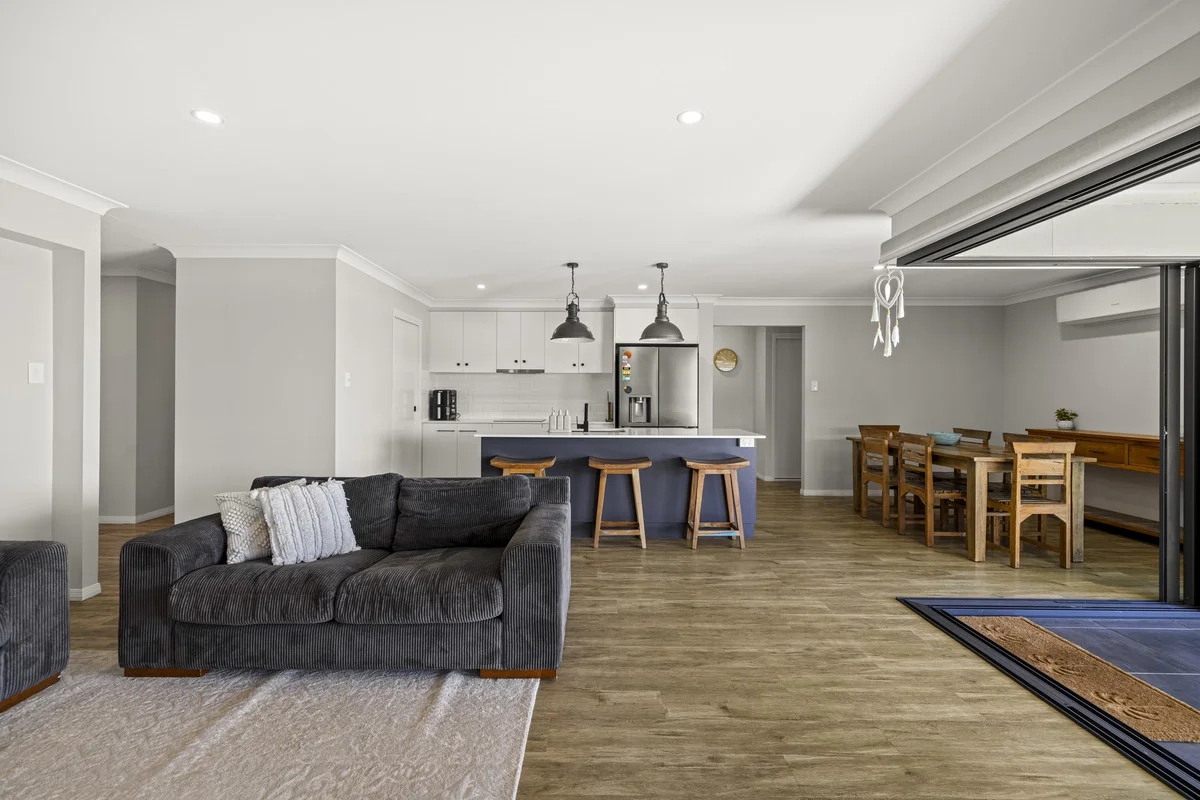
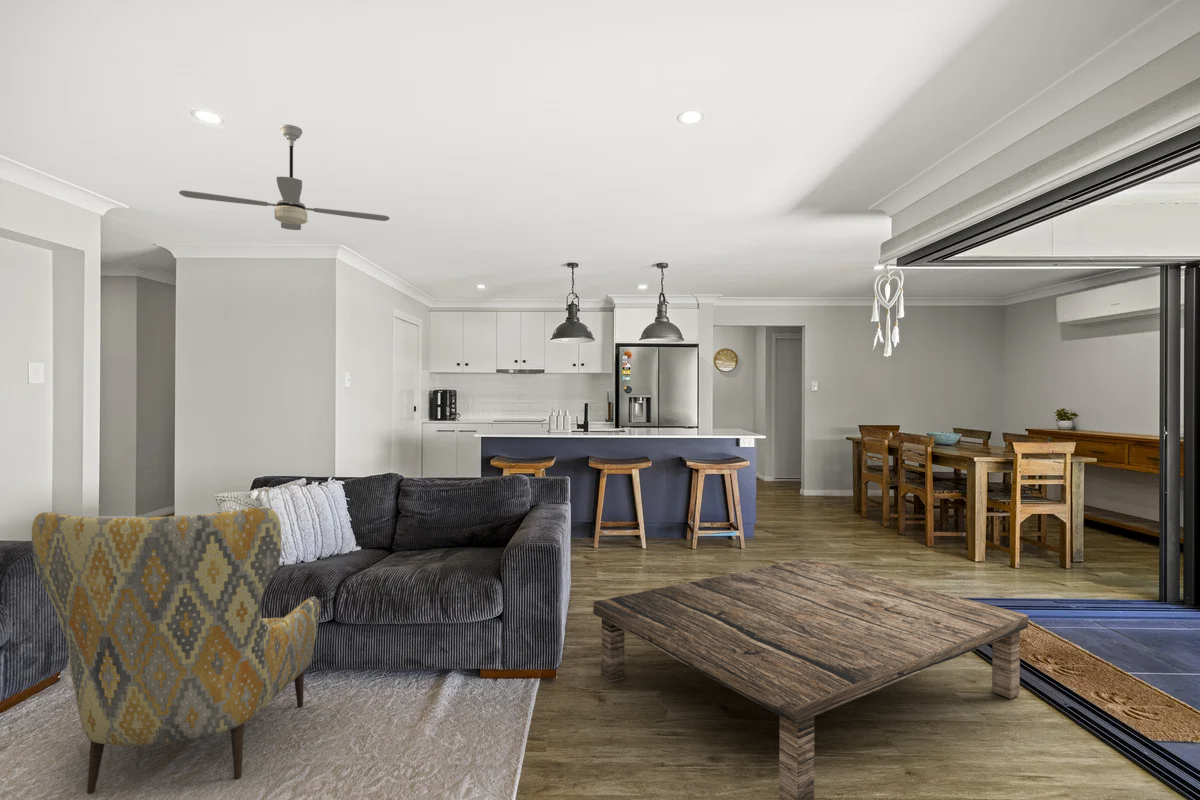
+ ceiling fan [178,124,391,231]
+ coffee table [592,557,1029,800]
+ armchair [31,506,321,794]
